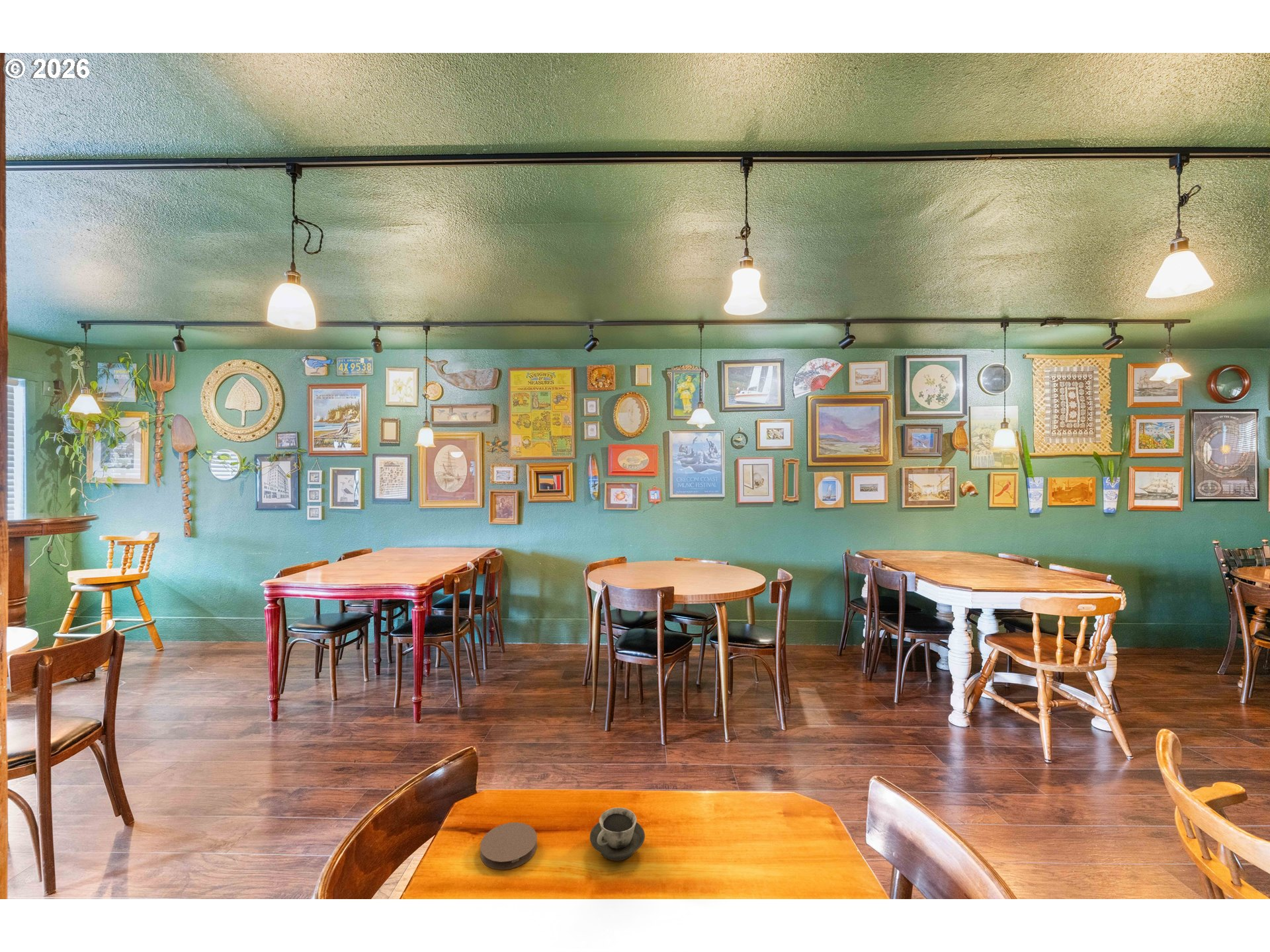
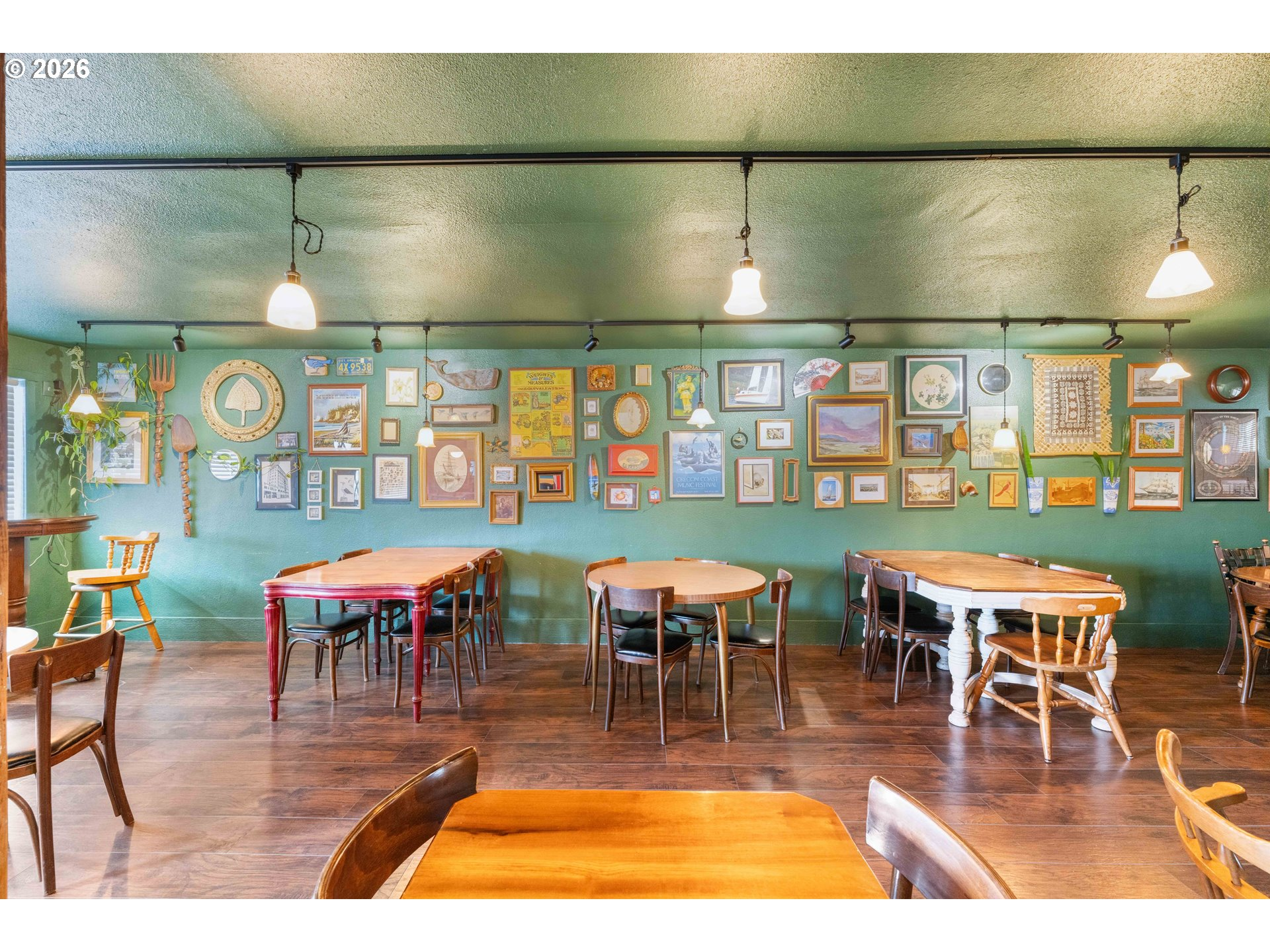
- coaster [480,822,538,871]
- cup [589,807,646,861]
